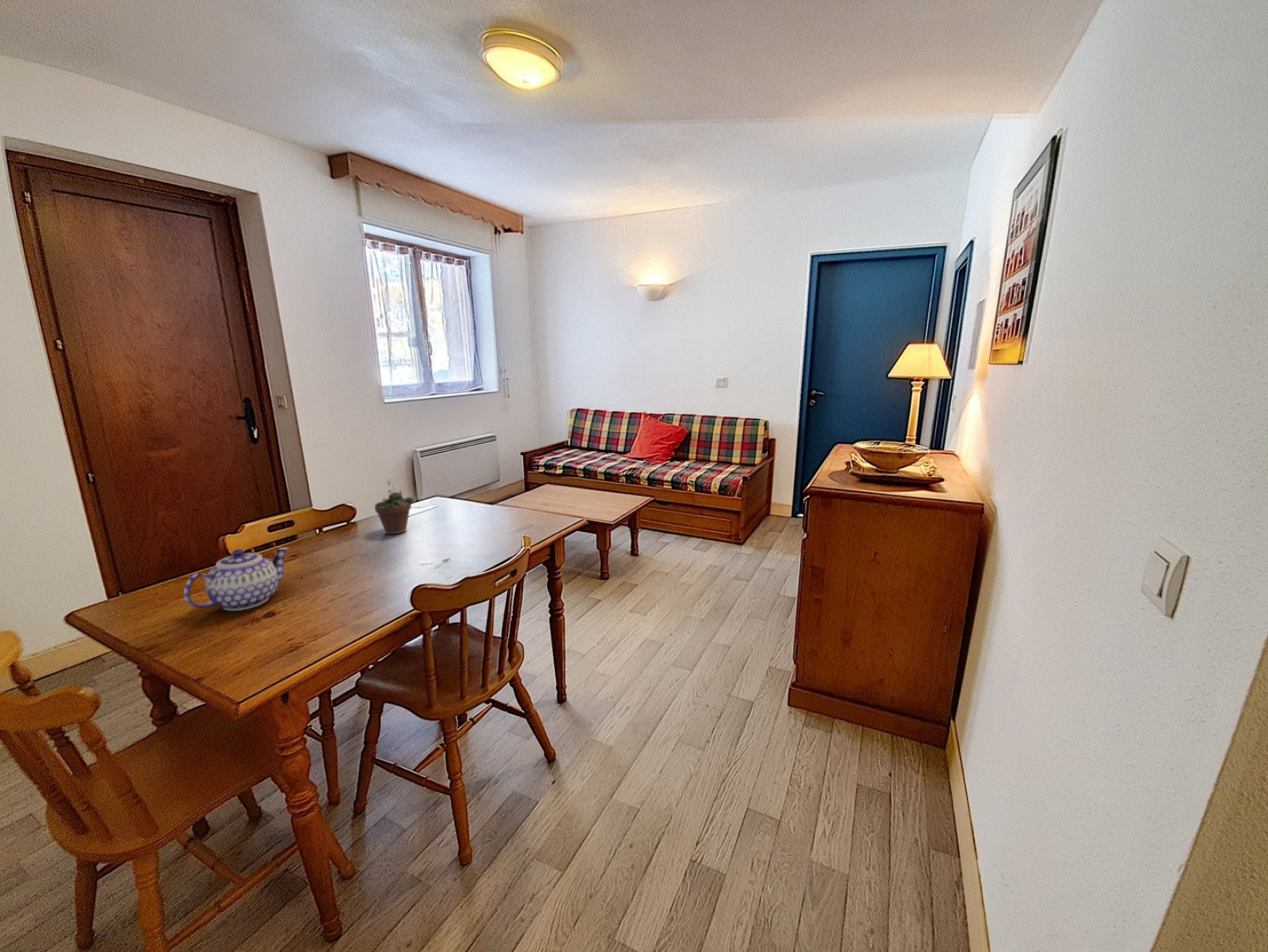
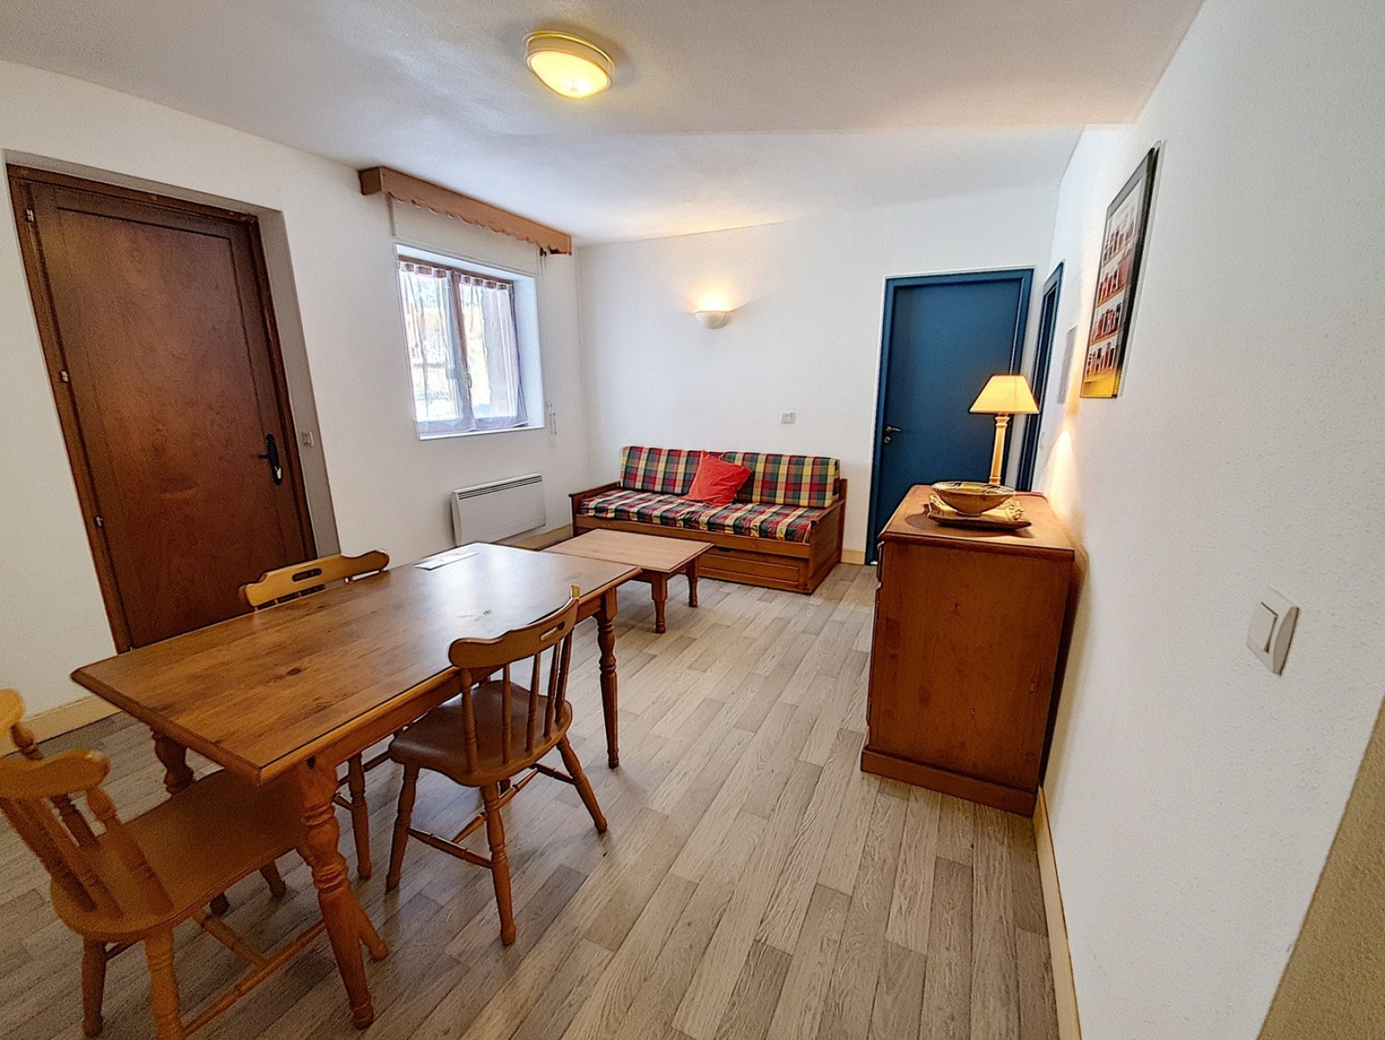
- teapot [183,547,291,611]
- succulent plant [374,479,415,535]
